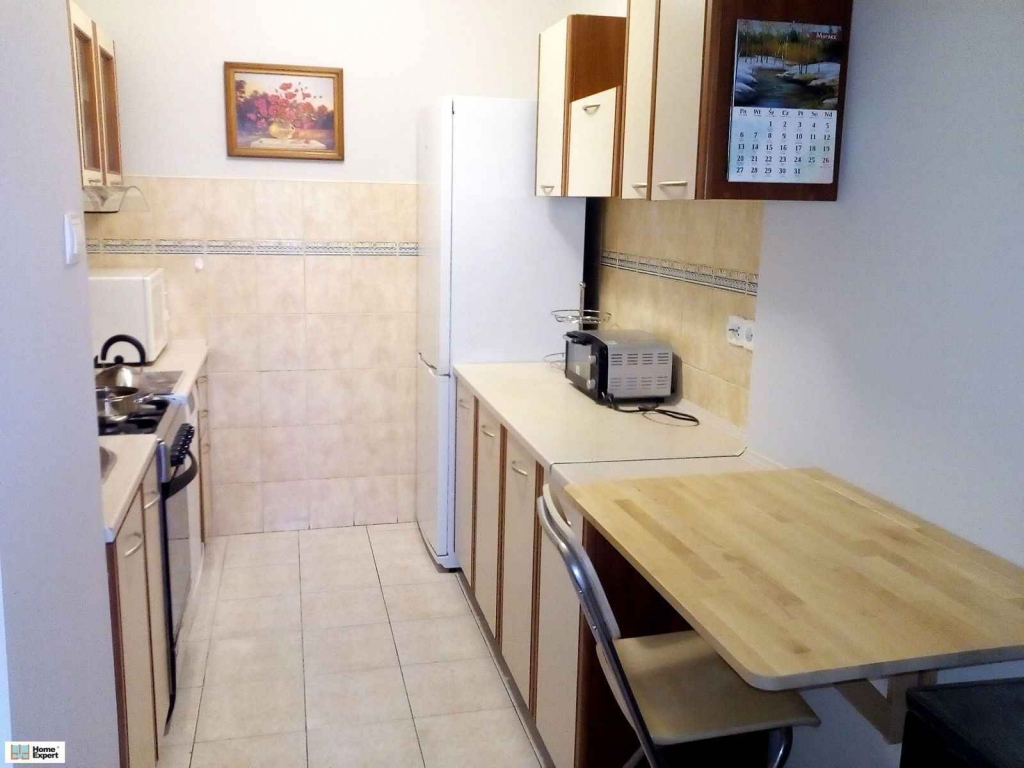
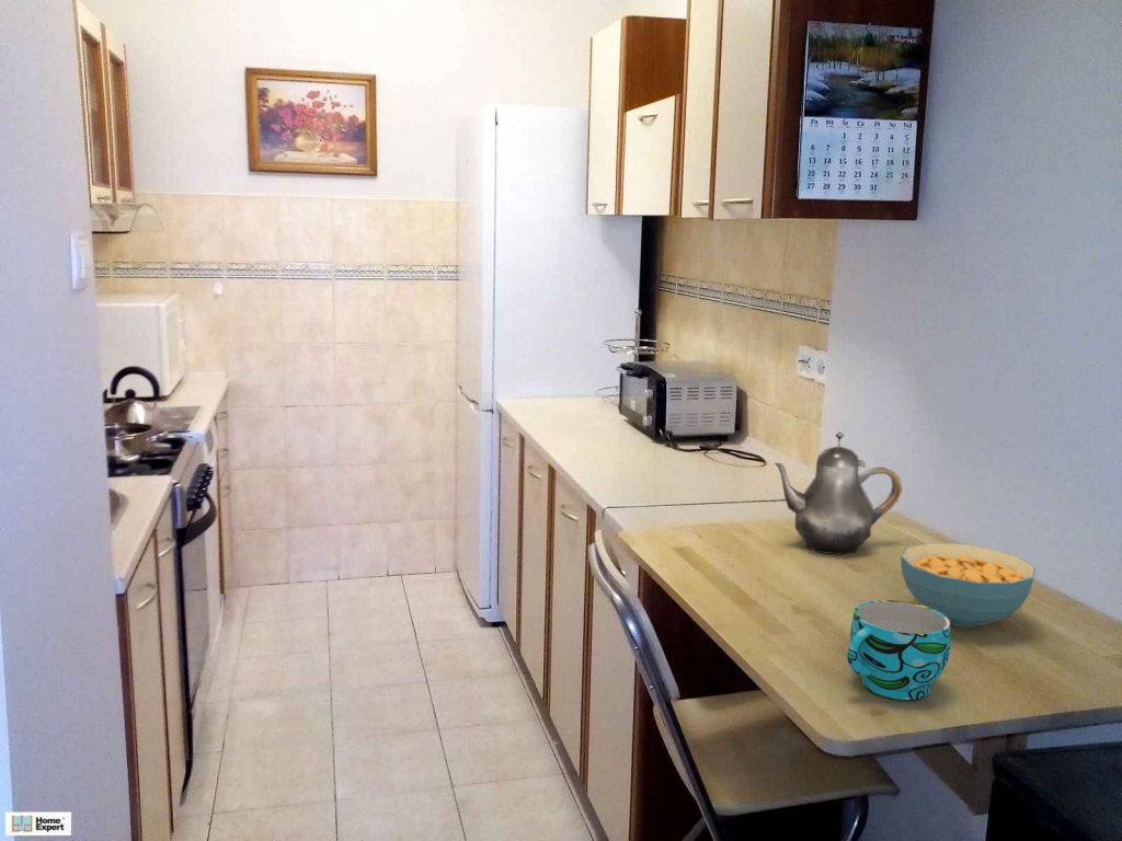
+ cereal bowl [900,542,1037,629]
+ teapot [774,430,904,556]
+ cup [846,599,951,701]
